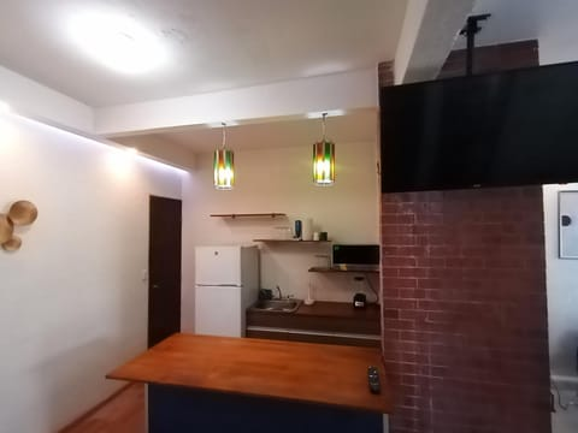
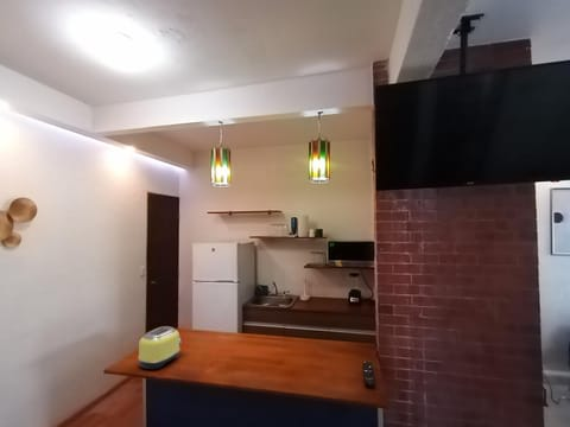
+ toaster [137,325,182,370]
